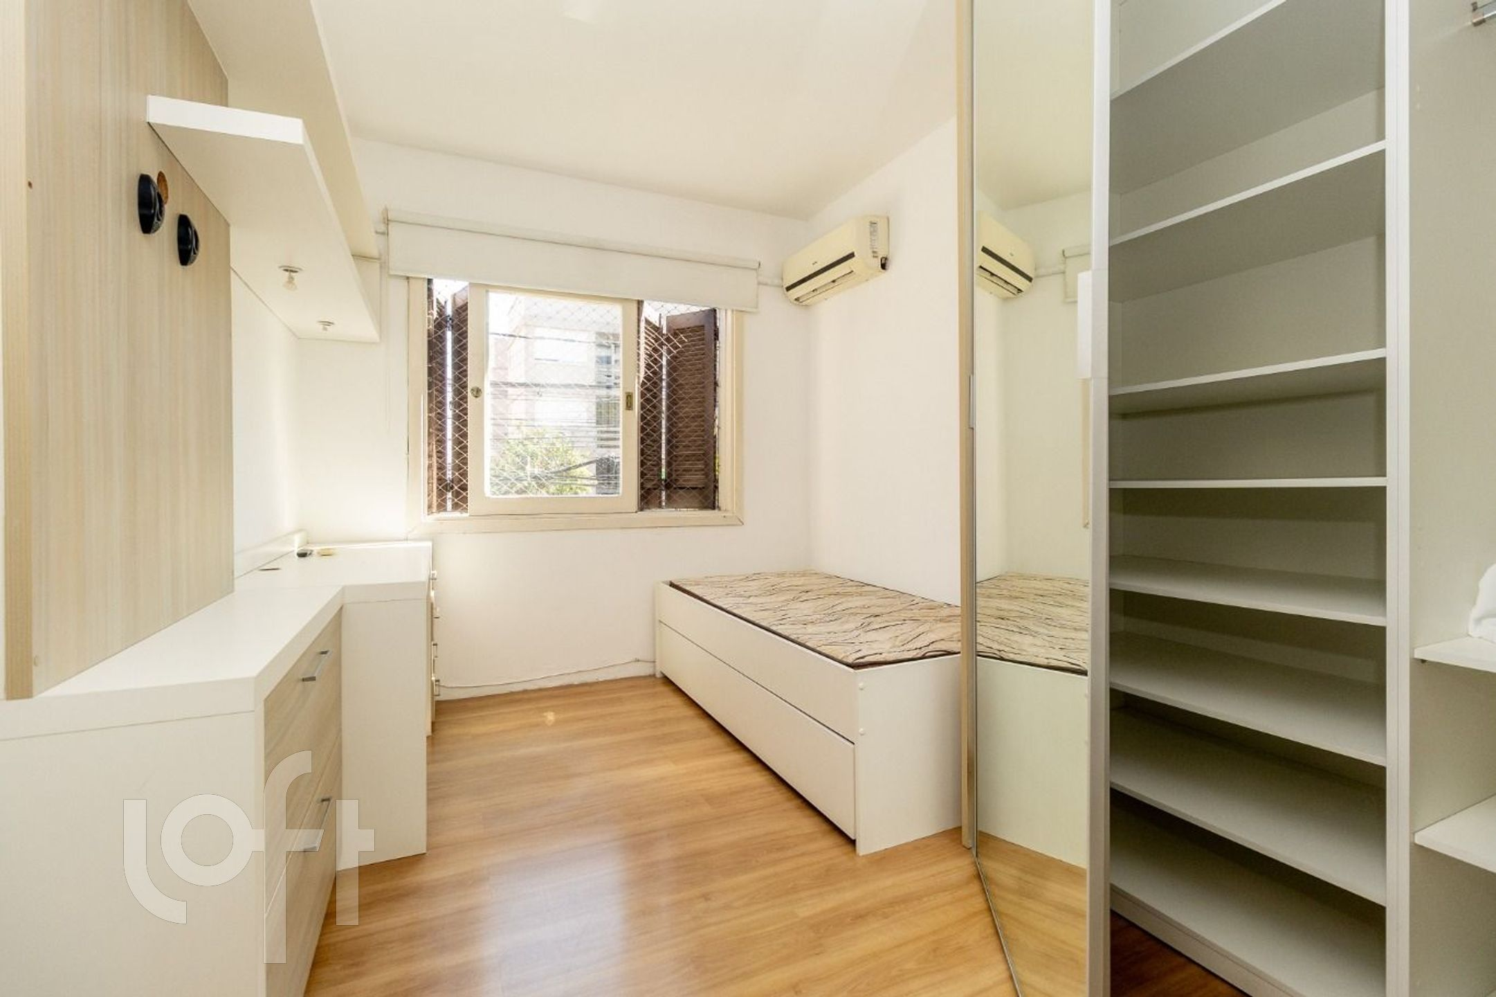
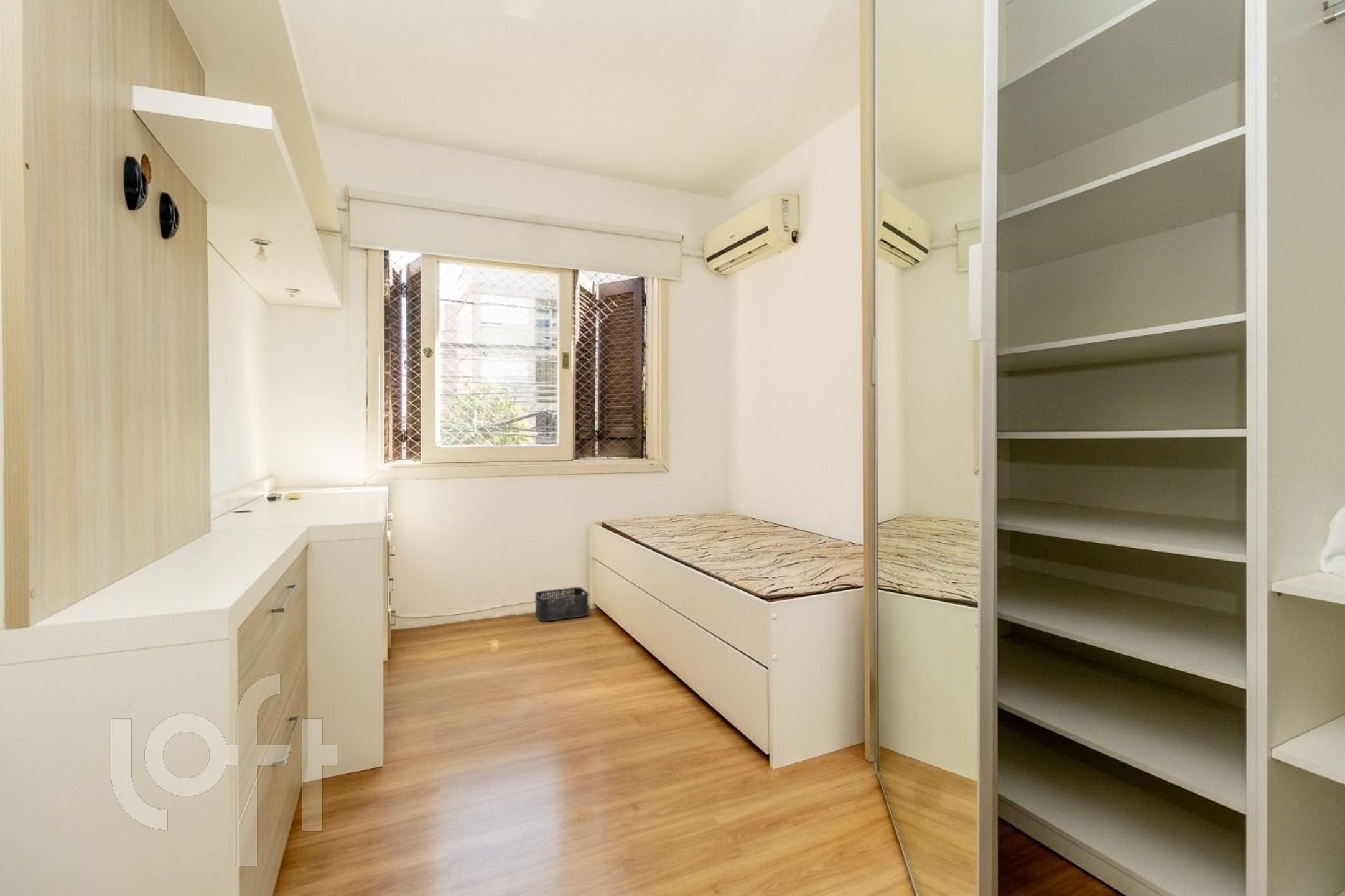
+ storage bin [534,587,589,622]
